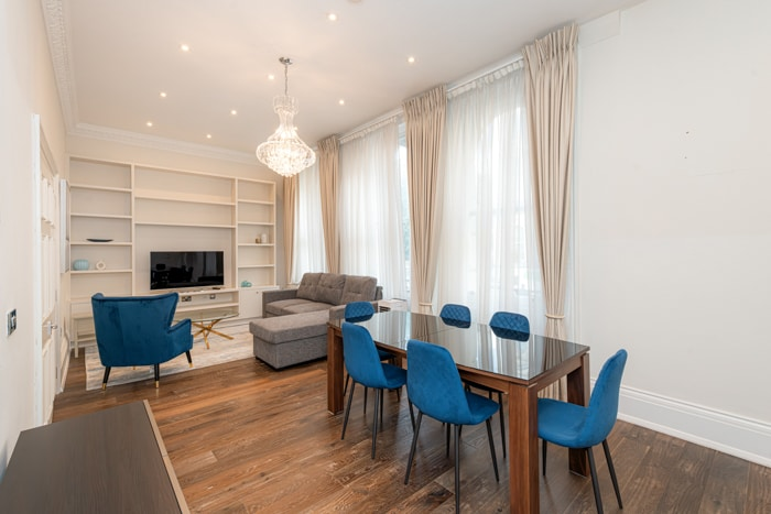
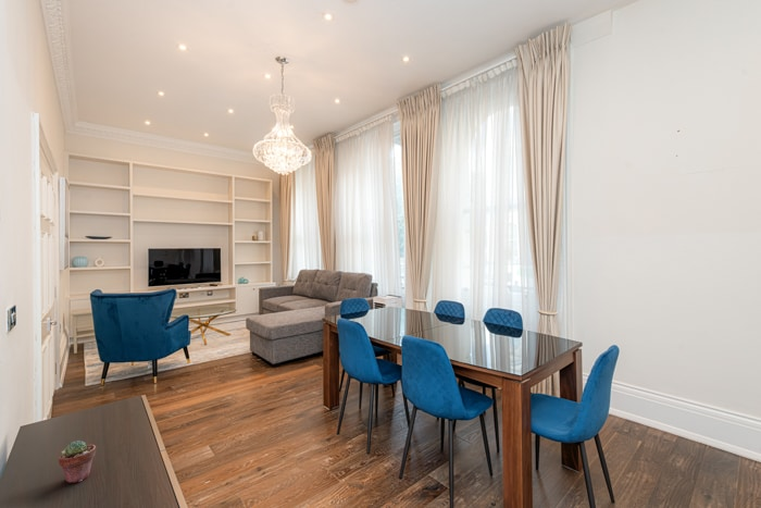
+ potted succulent [58,439,97,484]
